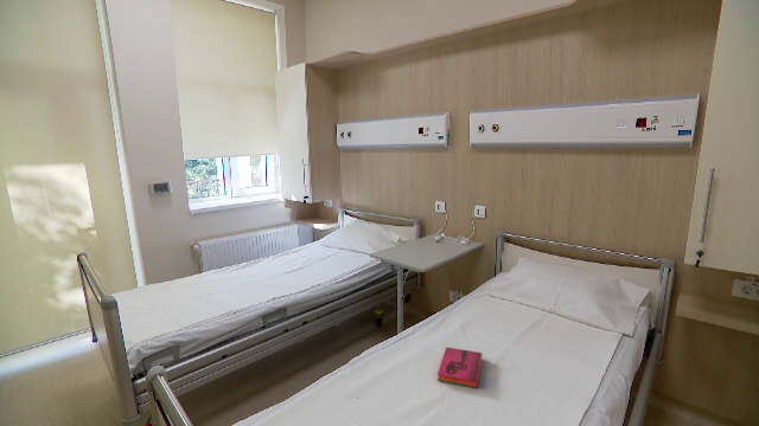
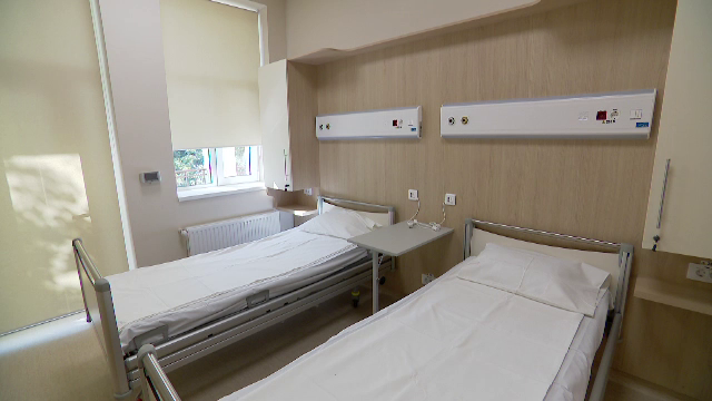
- hardback book [436,346,484,389]
